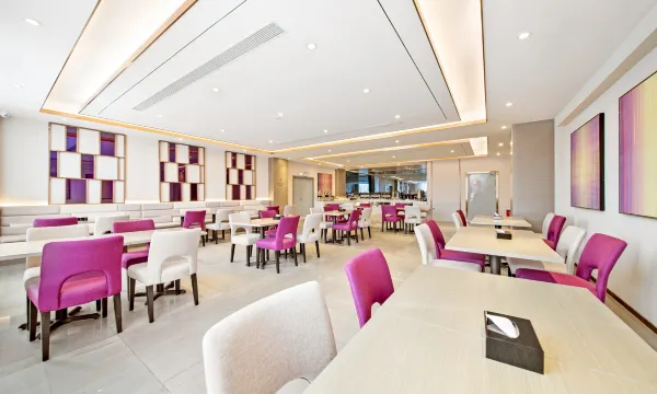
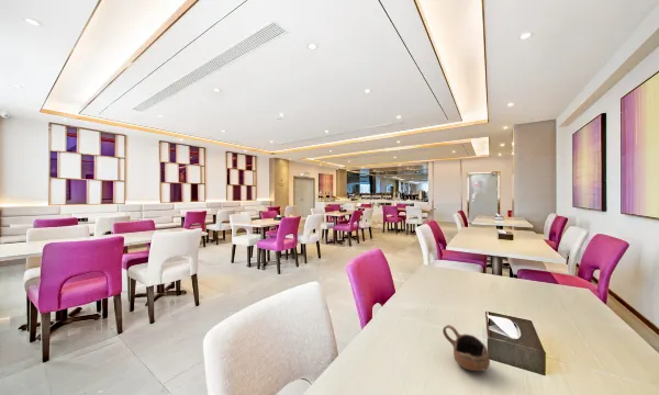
+ cup [442,324,491,372]
